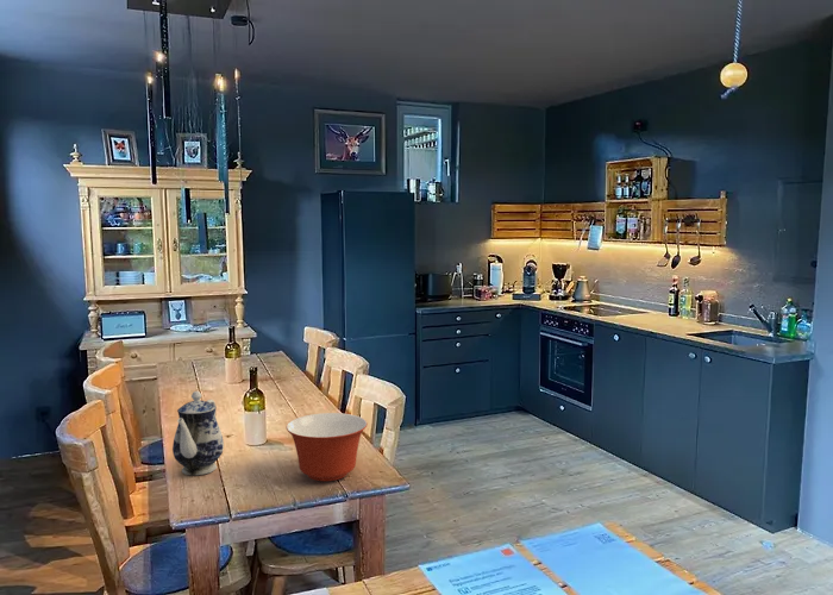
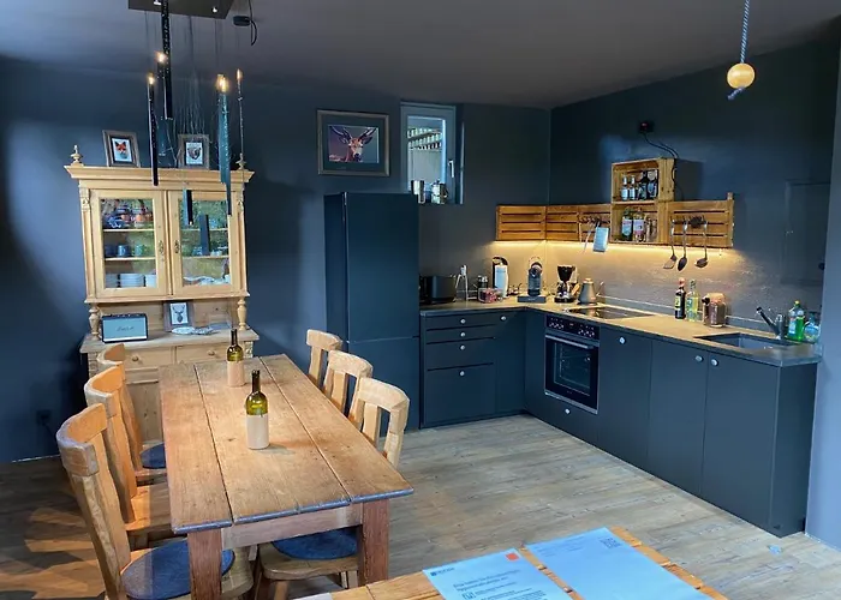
- teapot [171,390,225,476]
- mixing bowl [286,412,369,482]
